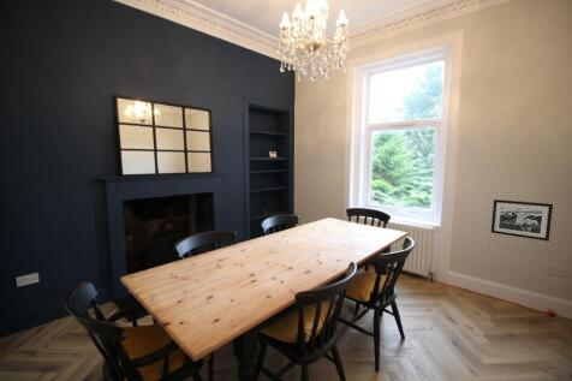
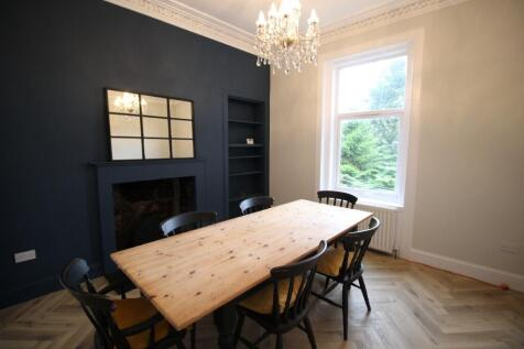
- picture frame [490,198,554,243]
